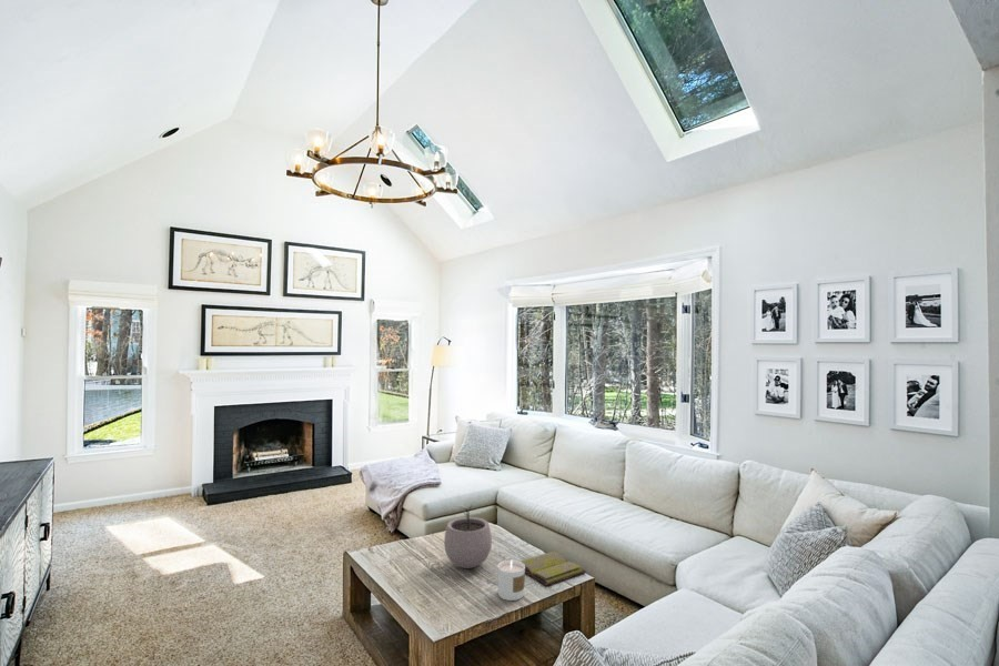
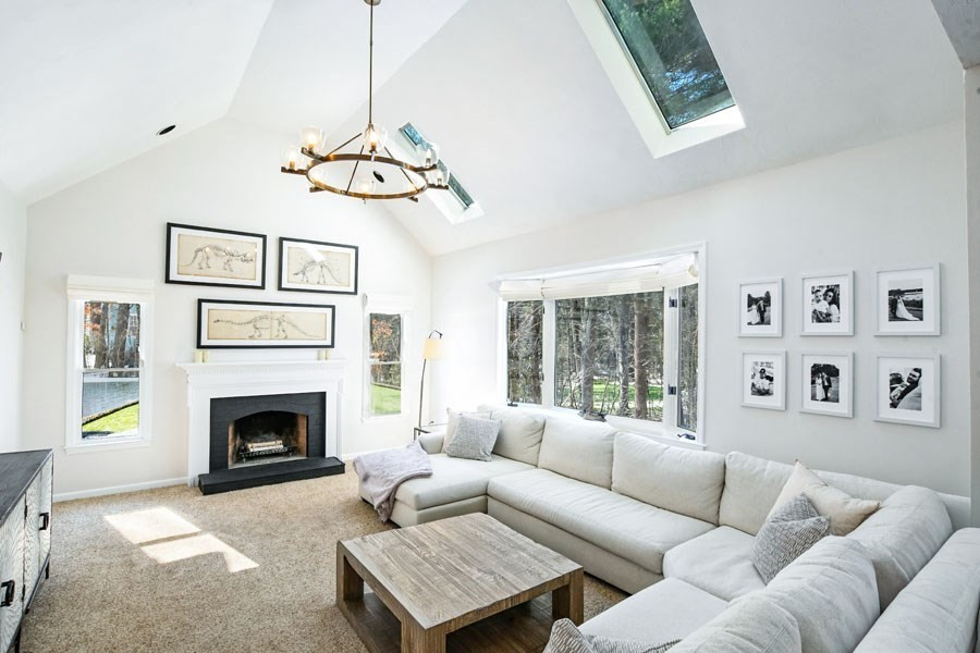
- candle [496,559,526,602]
- diary [518,549,587,587]
- plant pot [443,505,493,569]
